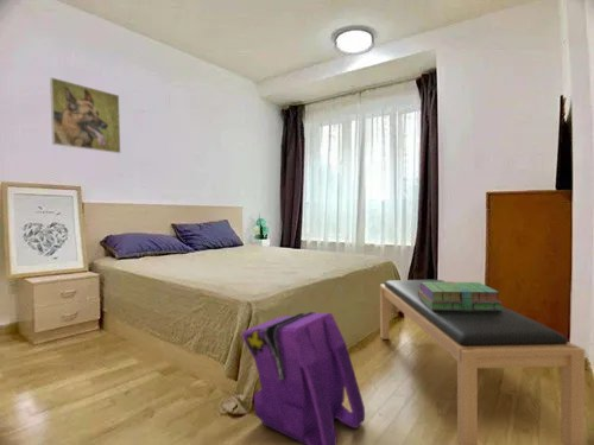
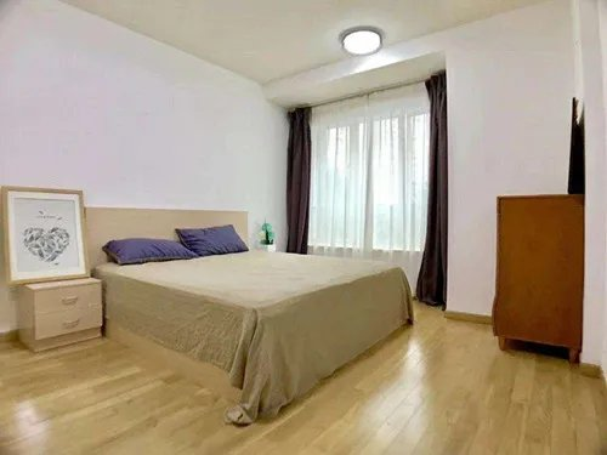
- backpack [241,311,366,445]
- stack of books [418,281,504,311]
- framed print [49,76,121,154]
- bench [379,279,586,445]
